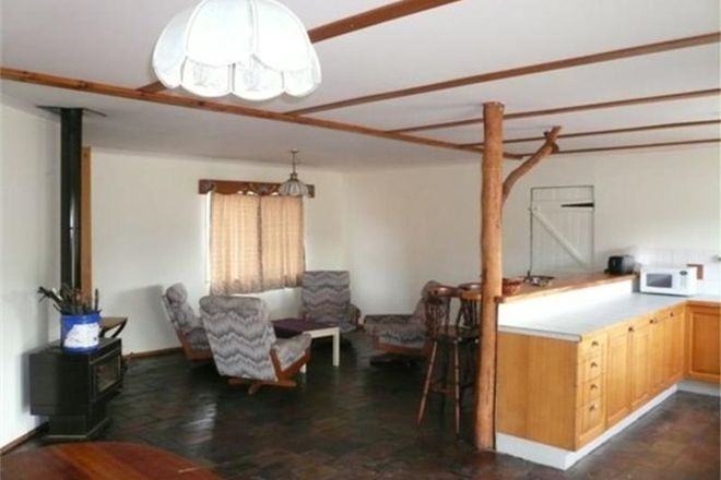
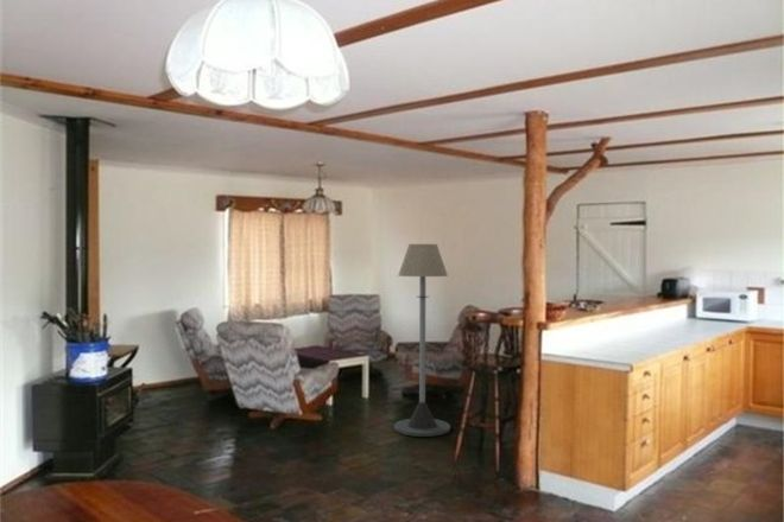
+ floor lamp [393,243,451,438]
